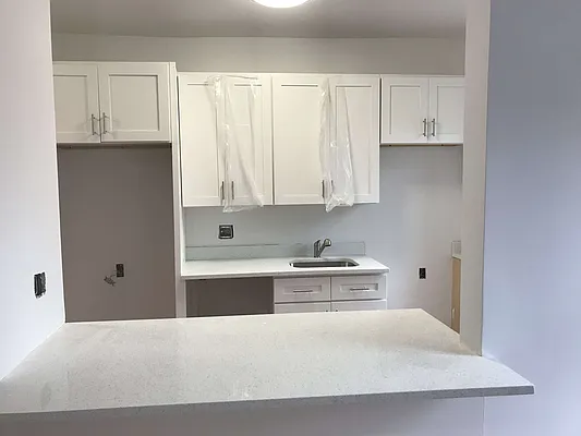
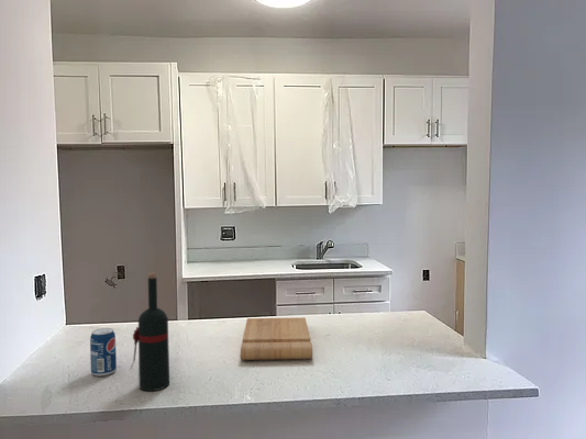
+ wine bottle [129,272,170,392]
+ cutting board [240,316,313,361]
+ beverage can [89,327,118,378]
